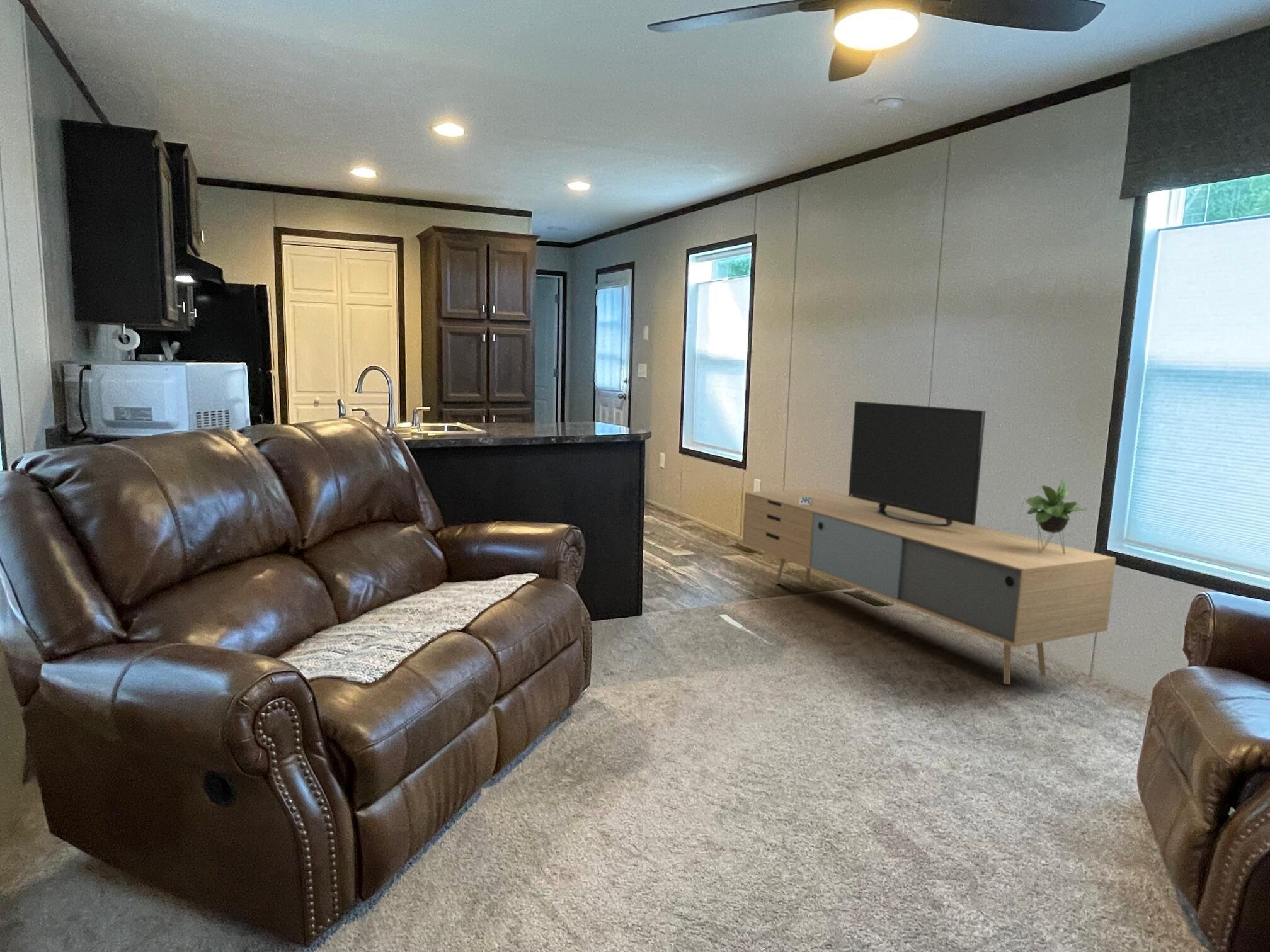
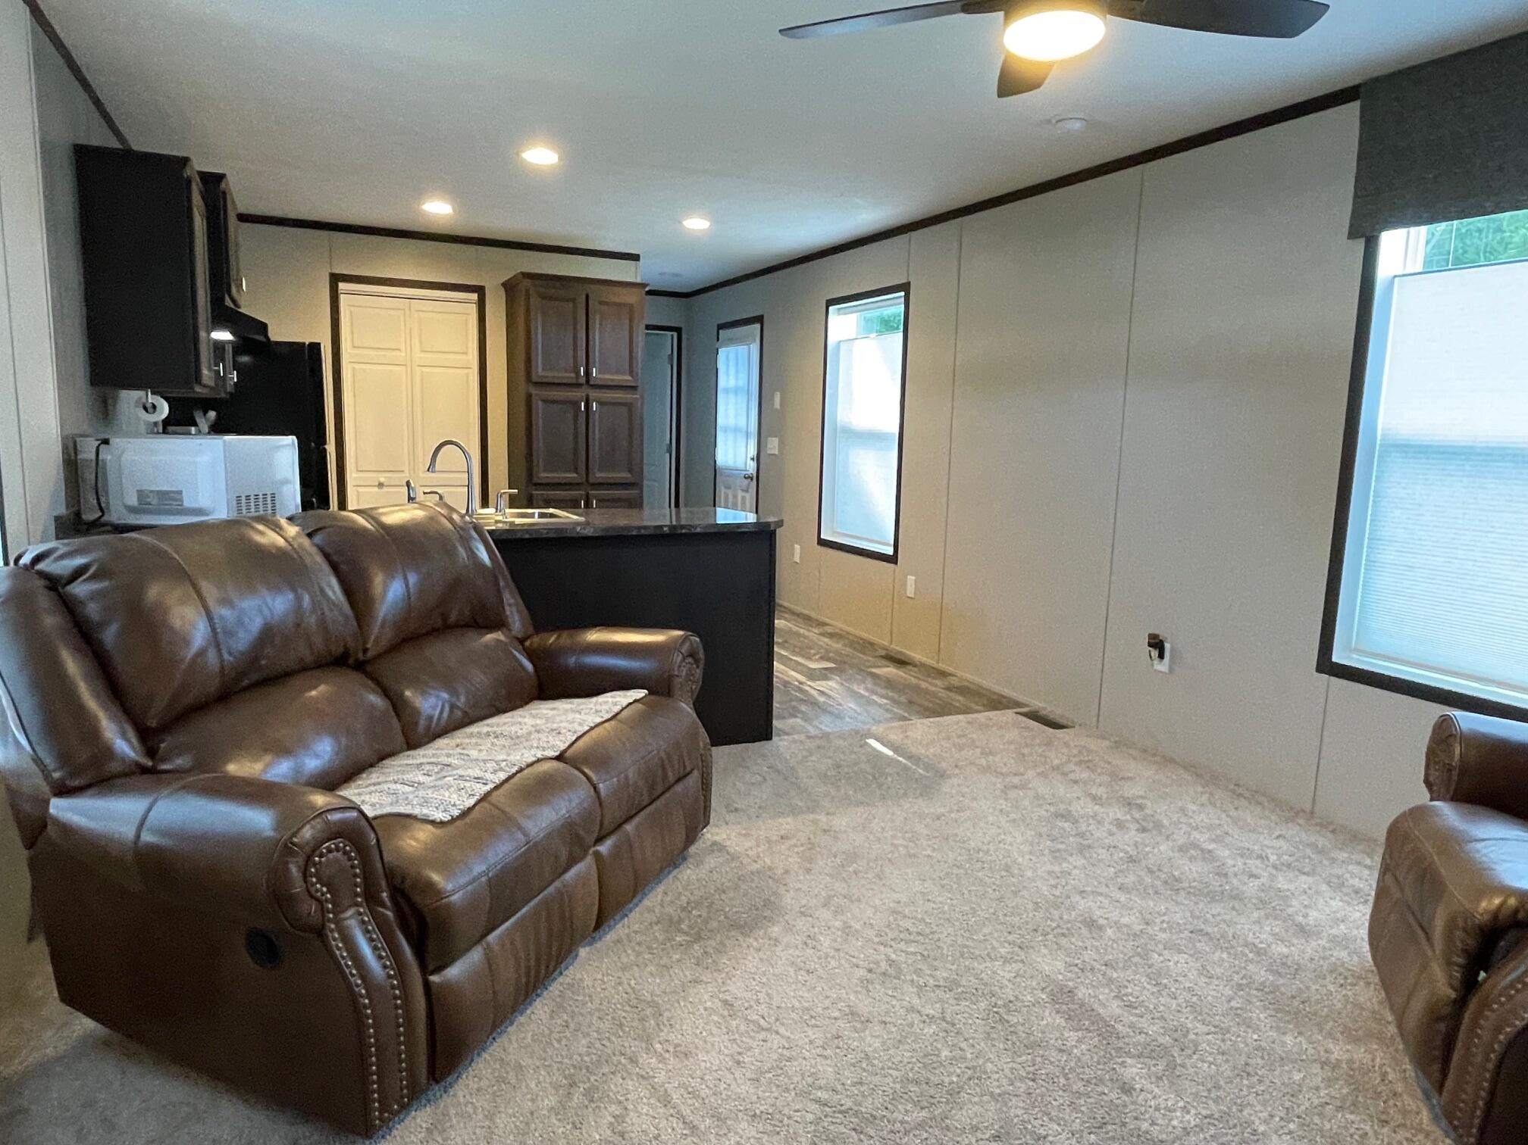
- media console [741,400,1116,685]
